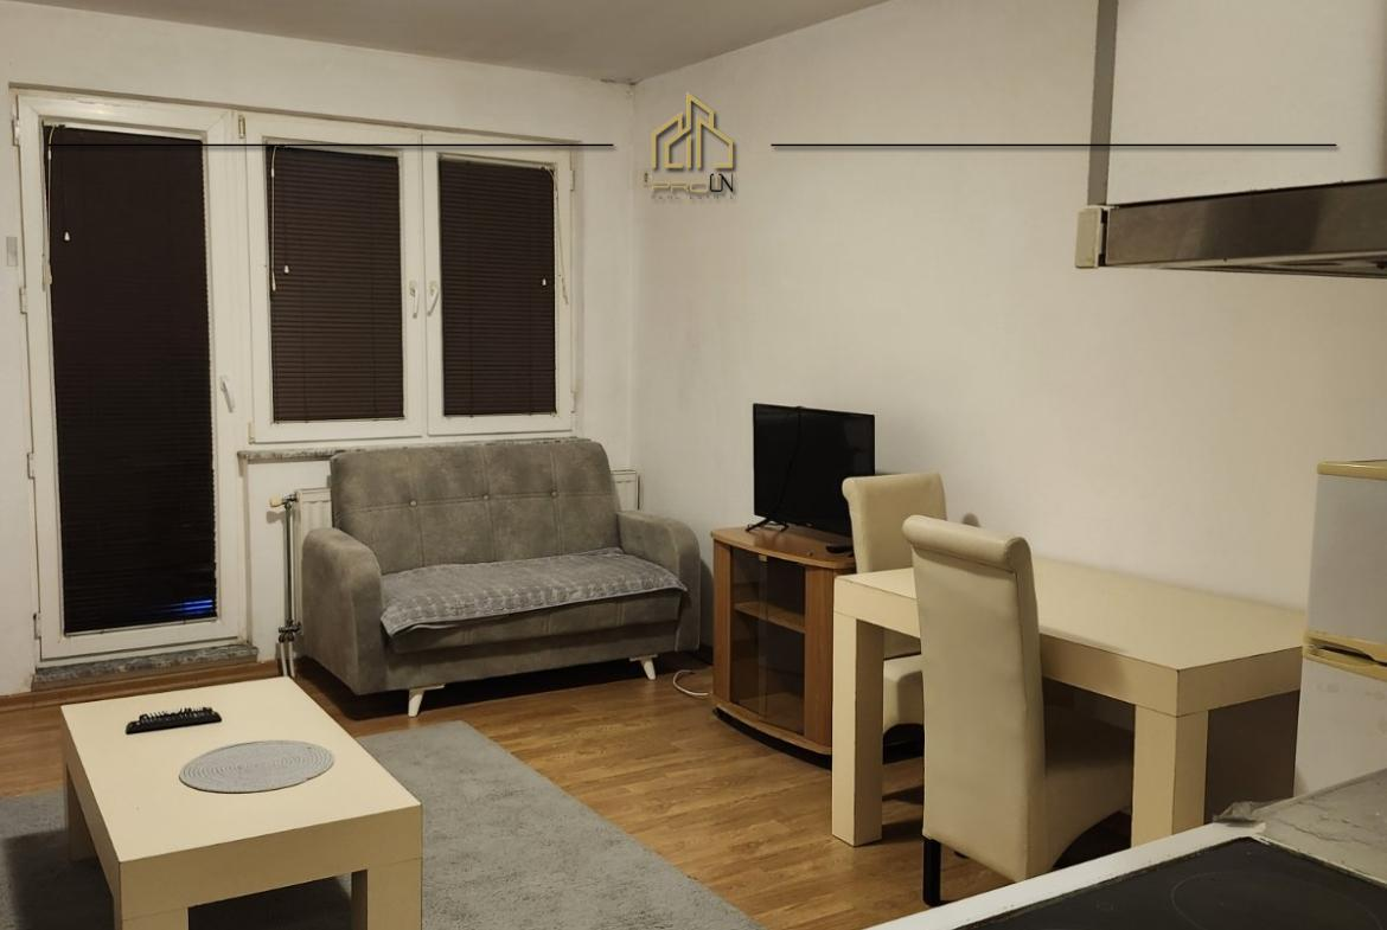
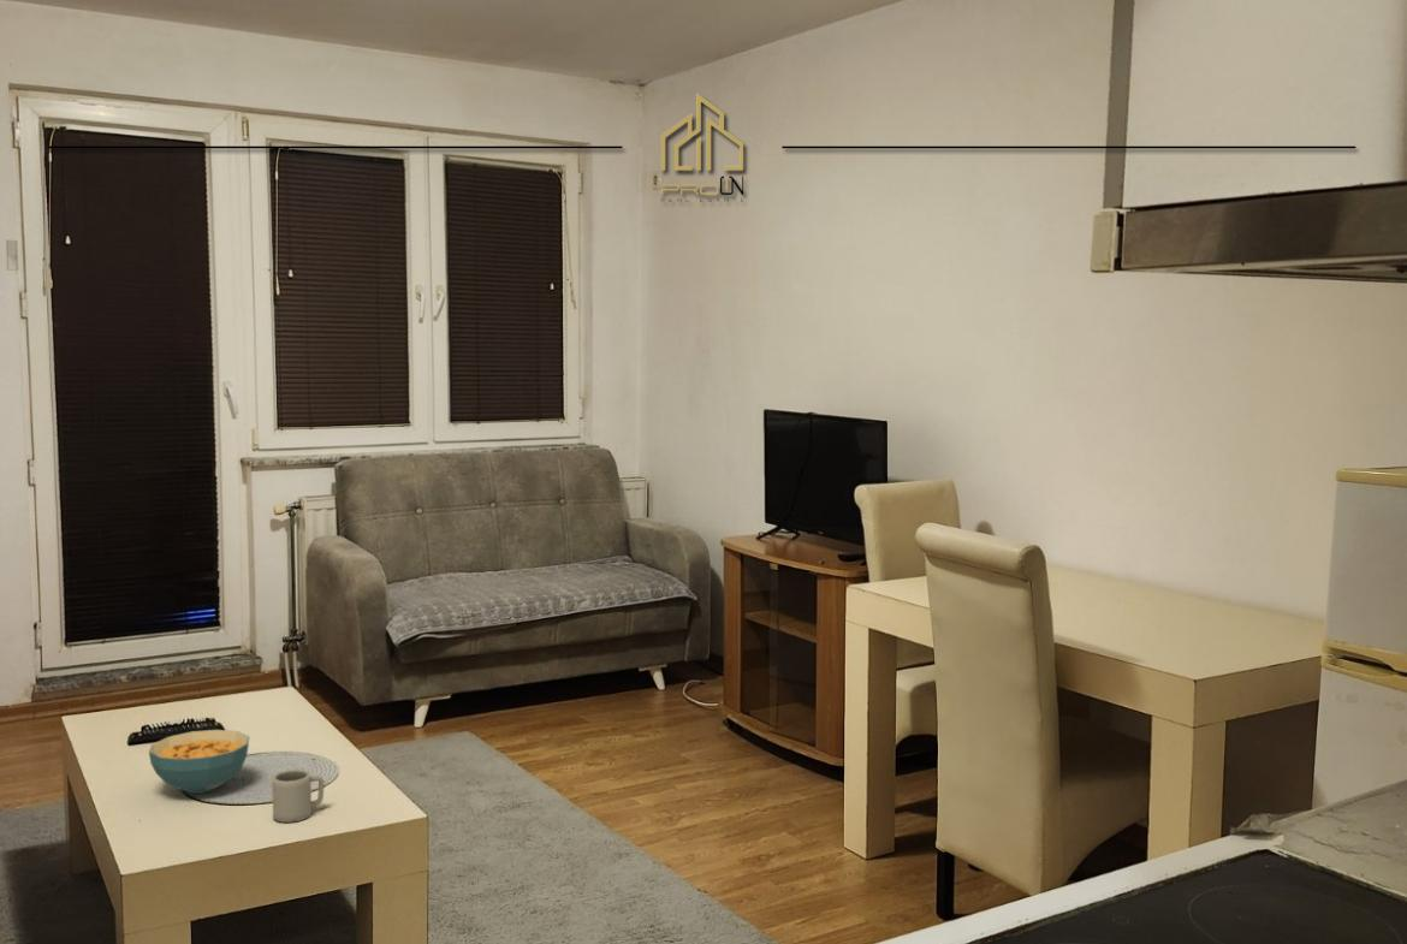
+ cereal bowl [148,729,250,795]
+ cup [271,768,325,824]
